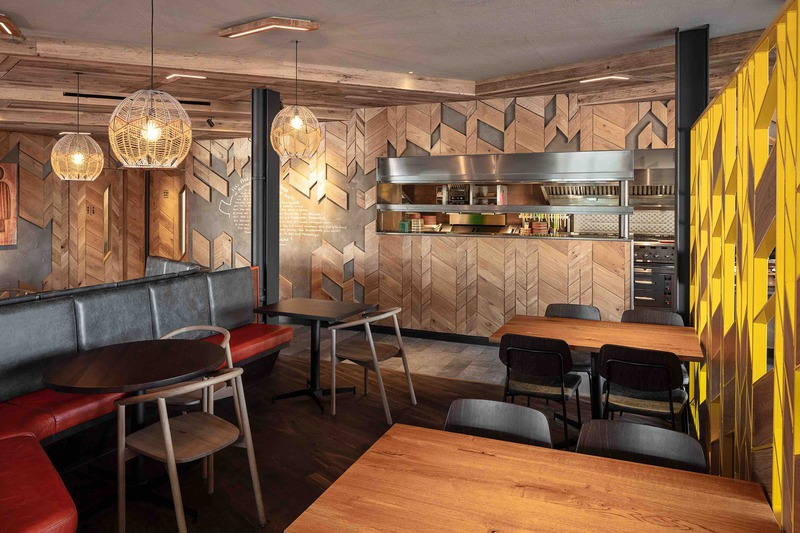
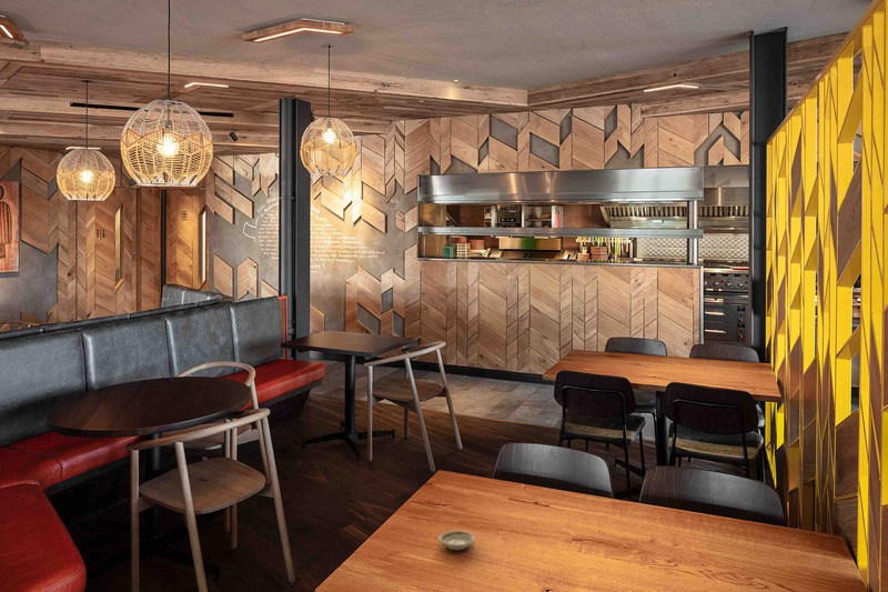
+ saucer [437,530,476,551]
